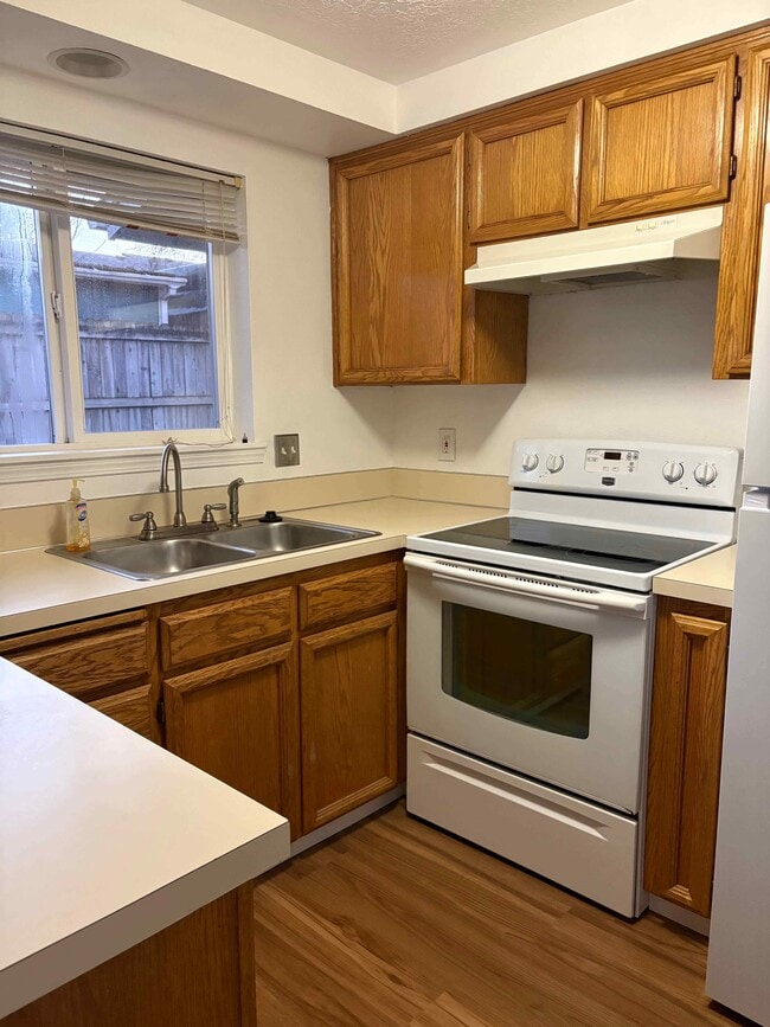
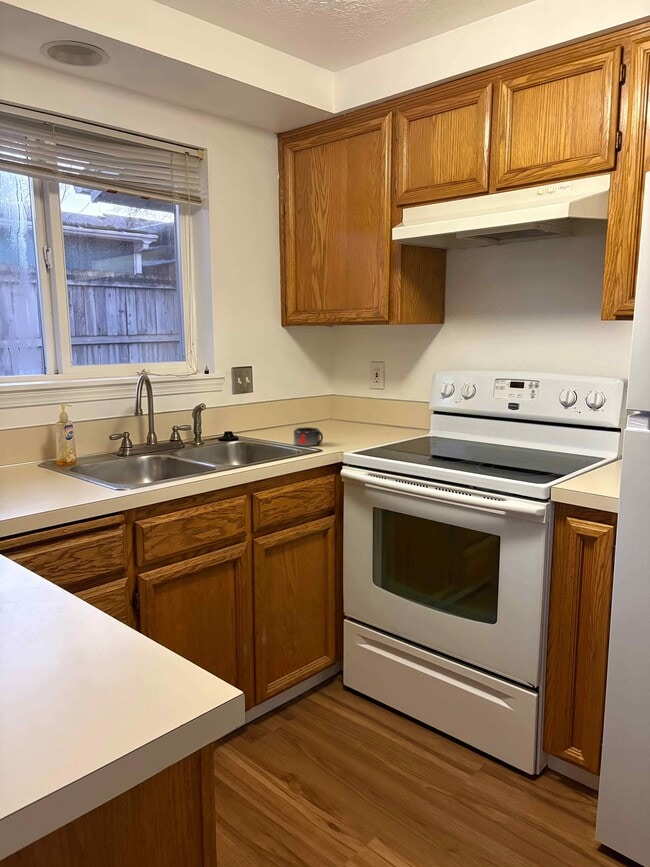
+ mug [293,426,324,447]
